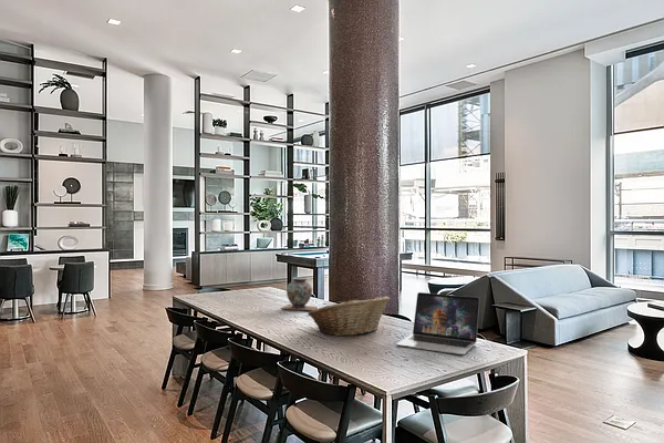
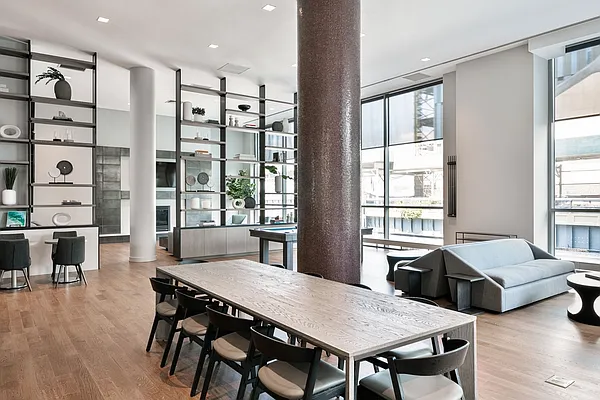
- laptop [395,291,480,356]
- fruit basket [307,296,391,337]
- decorative vase [279,277,319,311]
